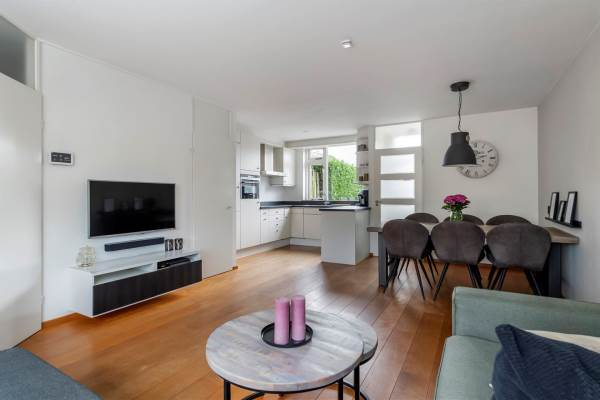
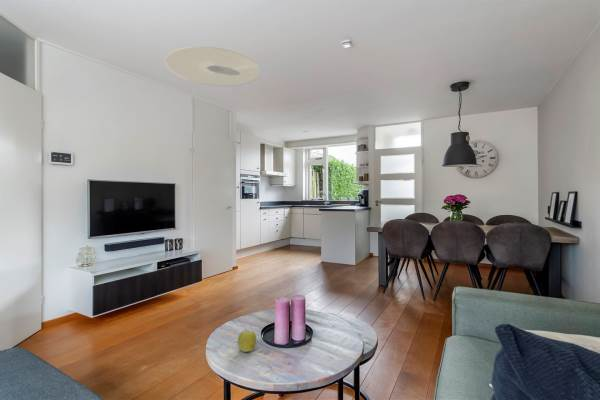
+ apple [237,328,257,353]
+ ceiling light [164,46,261,87]
